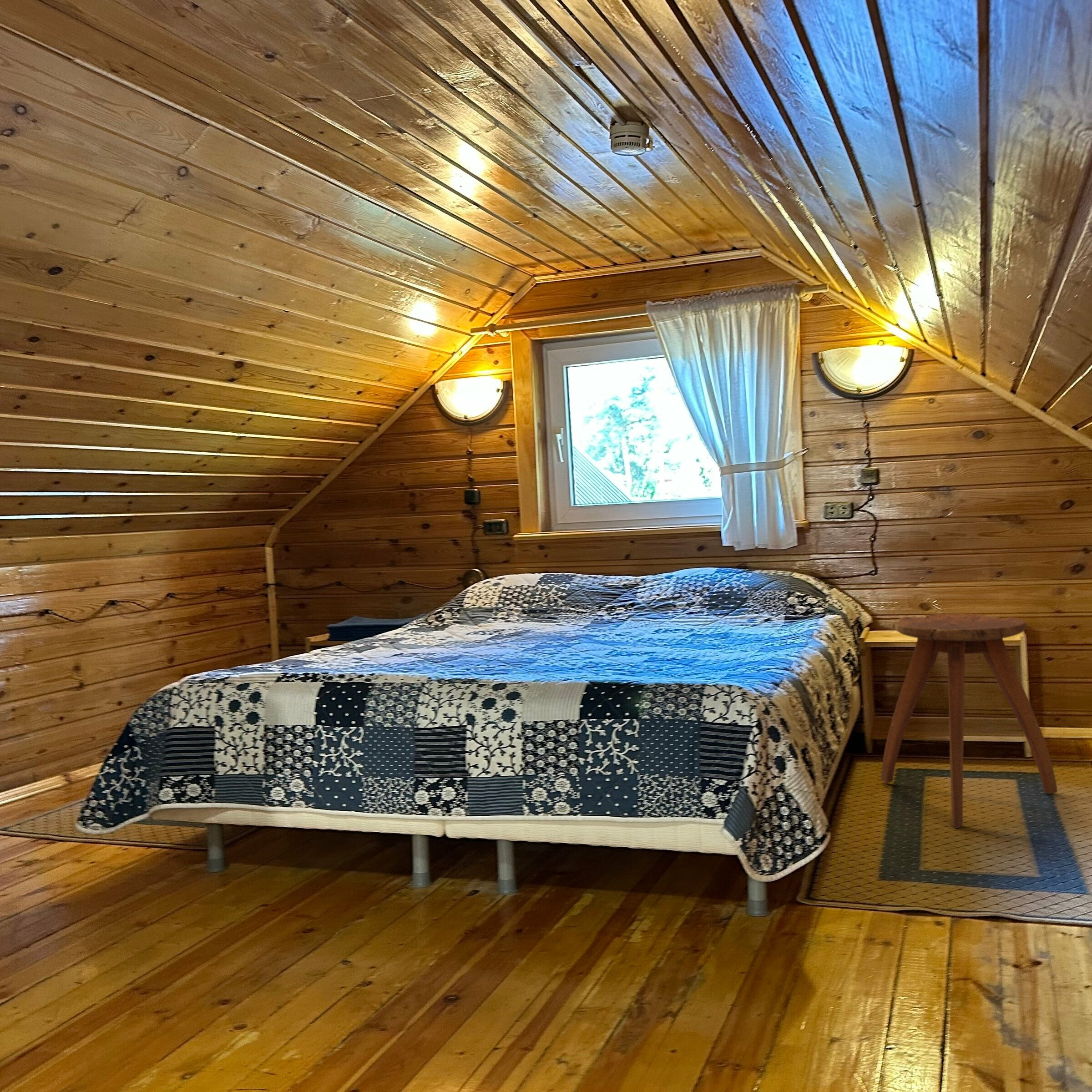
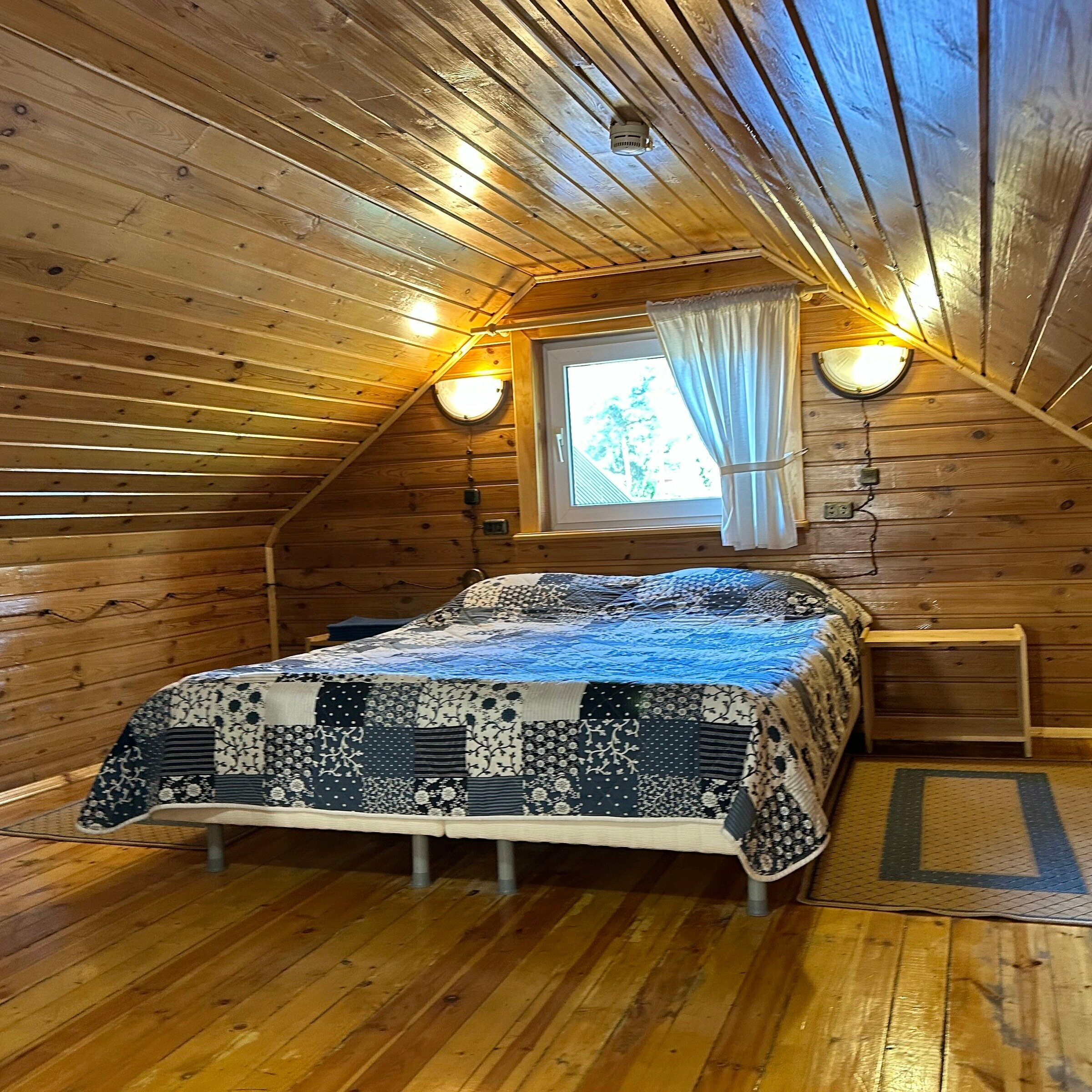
- stool [880,613,1058,829]
